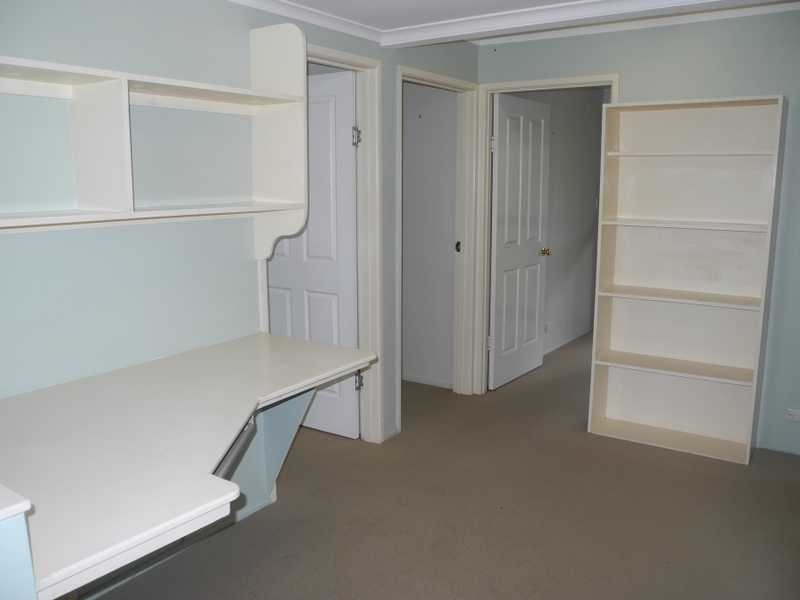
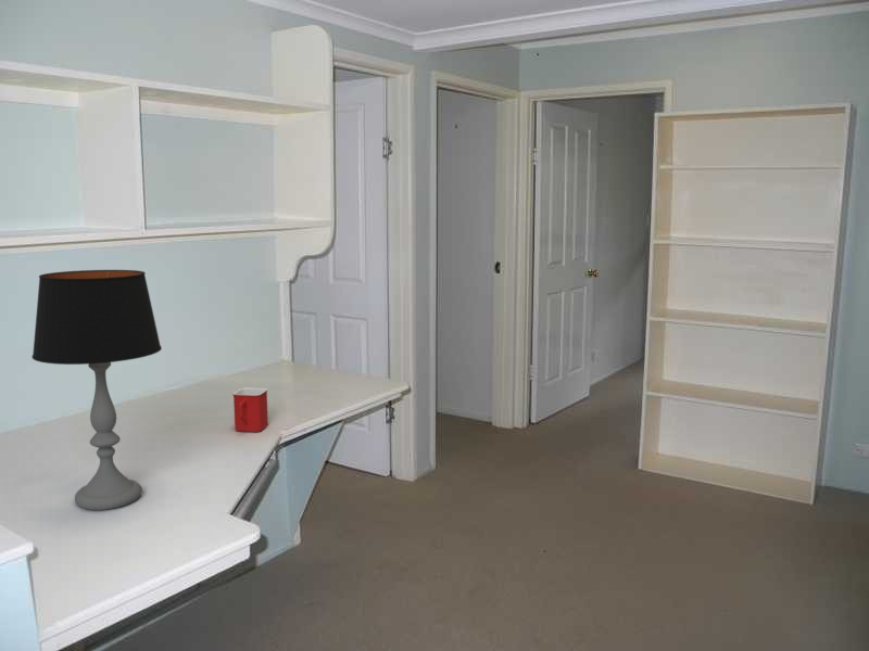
+ mug [231,386,269,433]
+ table lamp [32,269,163,511]
